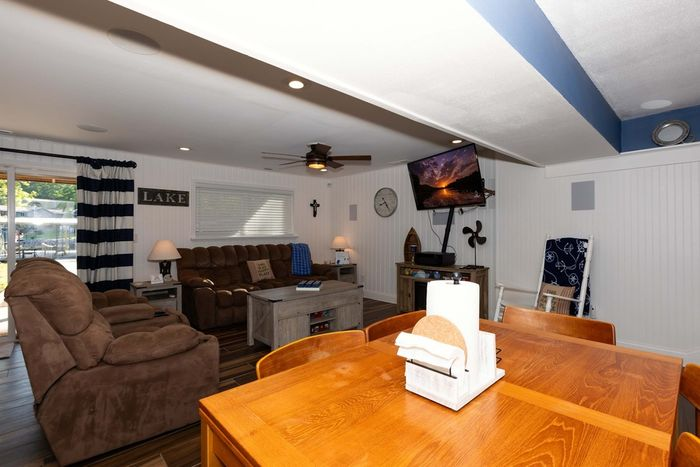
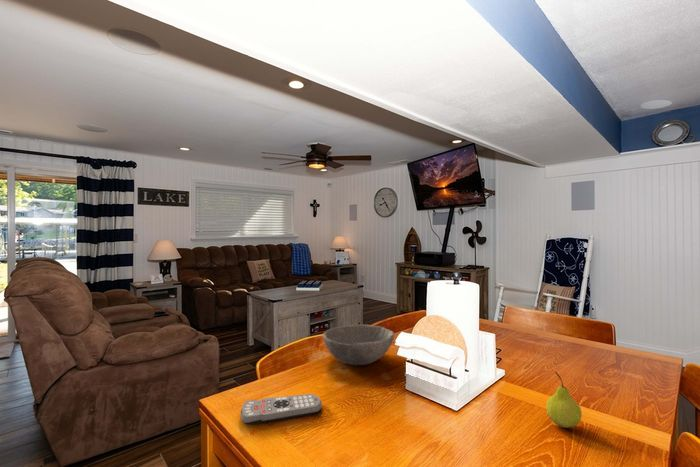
+ bowl [322,324,395,366]
+ remote control [240,393,323,426]
+ fruit [545,371,583,429]
